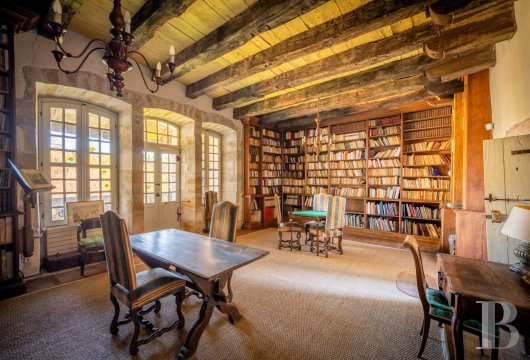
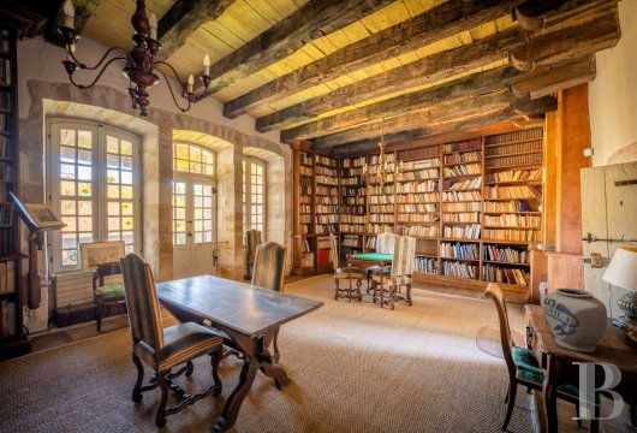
+ vase [542,286,608,354]
